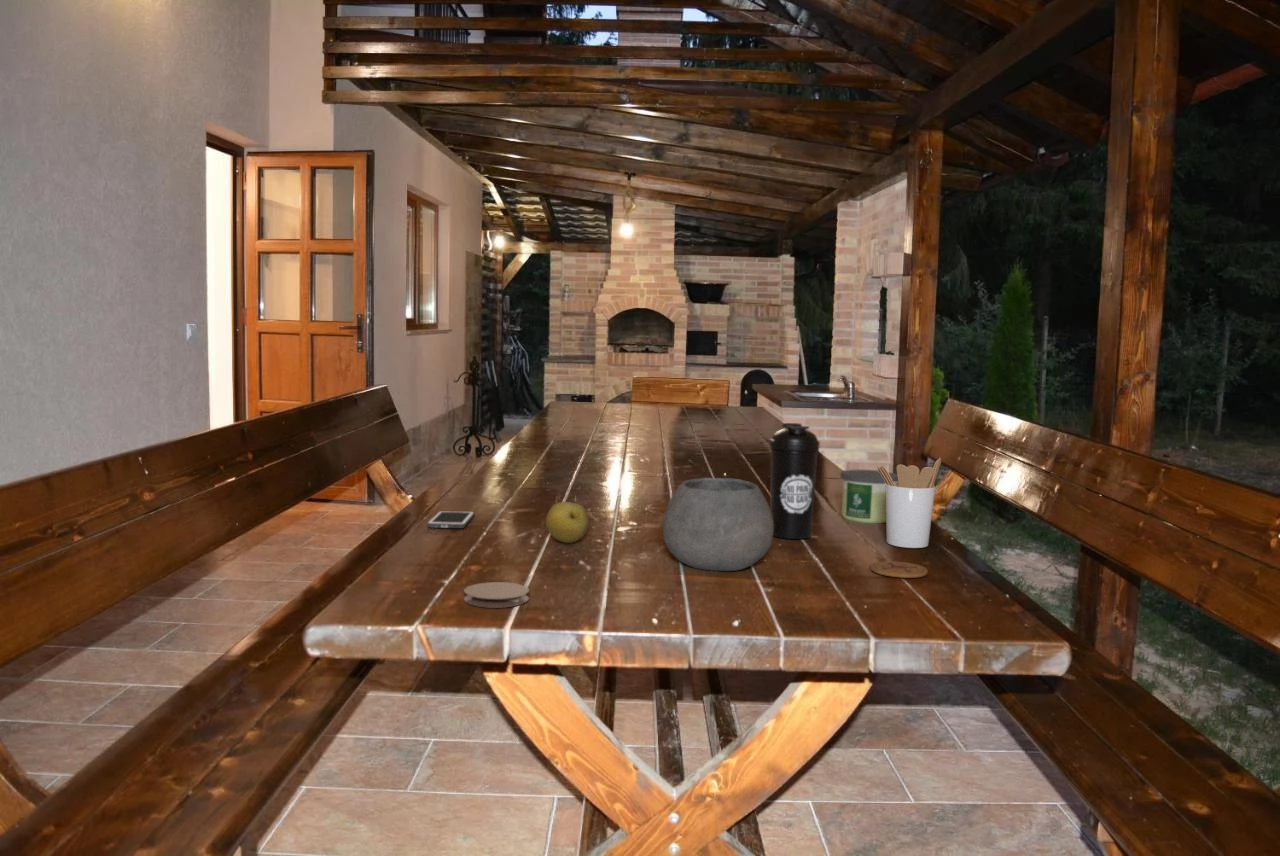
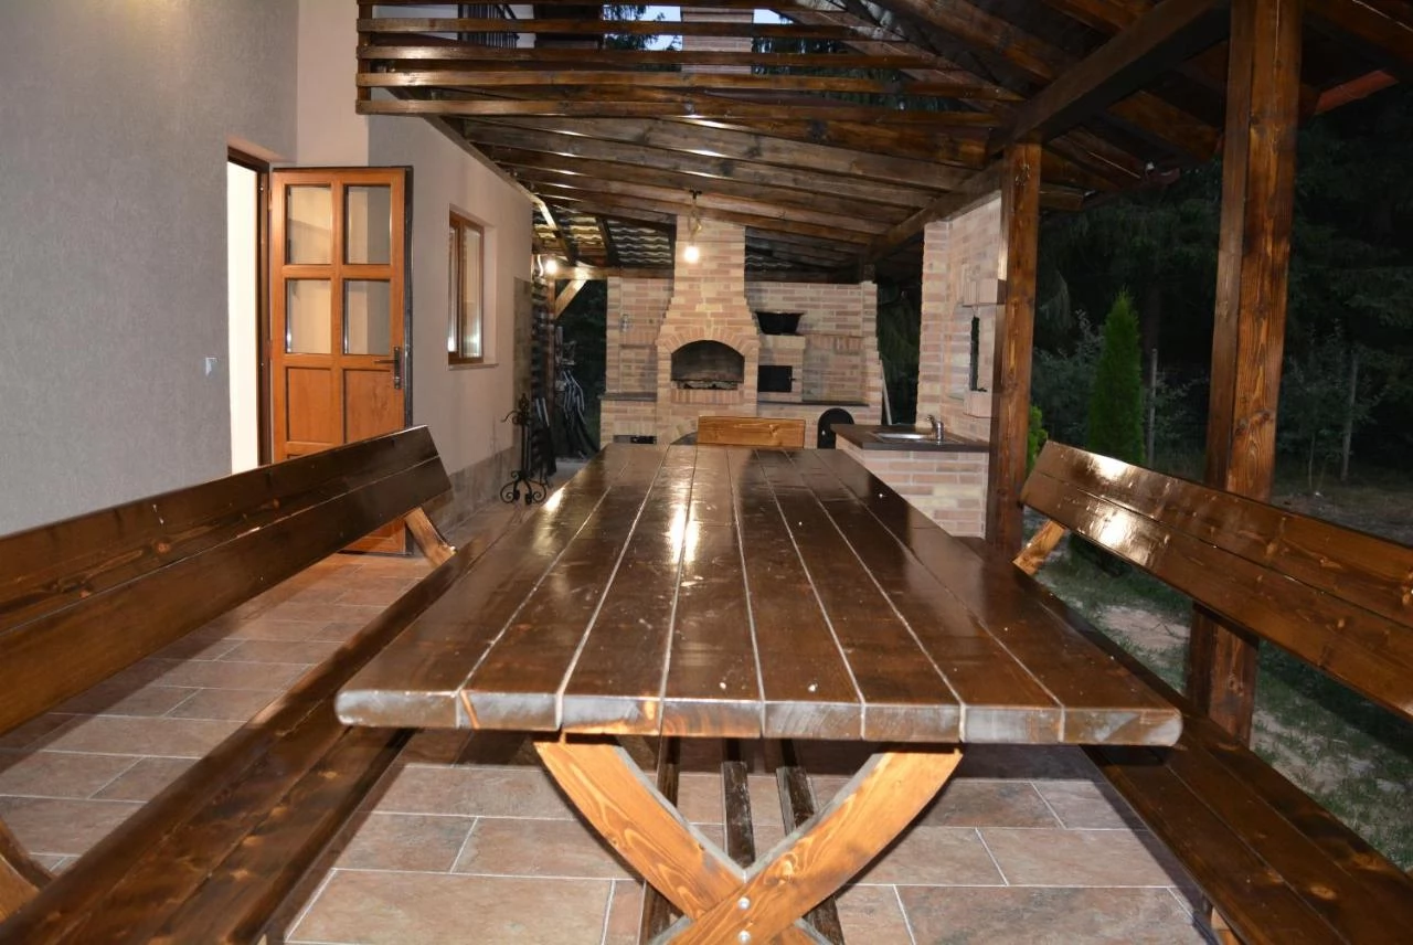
- cell phone [426,510,475,529]
- fruit [545,501,590,544]
- water bottle [768,422,821,540]
- bowl [662,477,774,572]
- utensil holder [876,457,942,549]
- coaster [463,581,530,609]
- candle [840,469,898,524]
- coaster [869,560,929,579]
